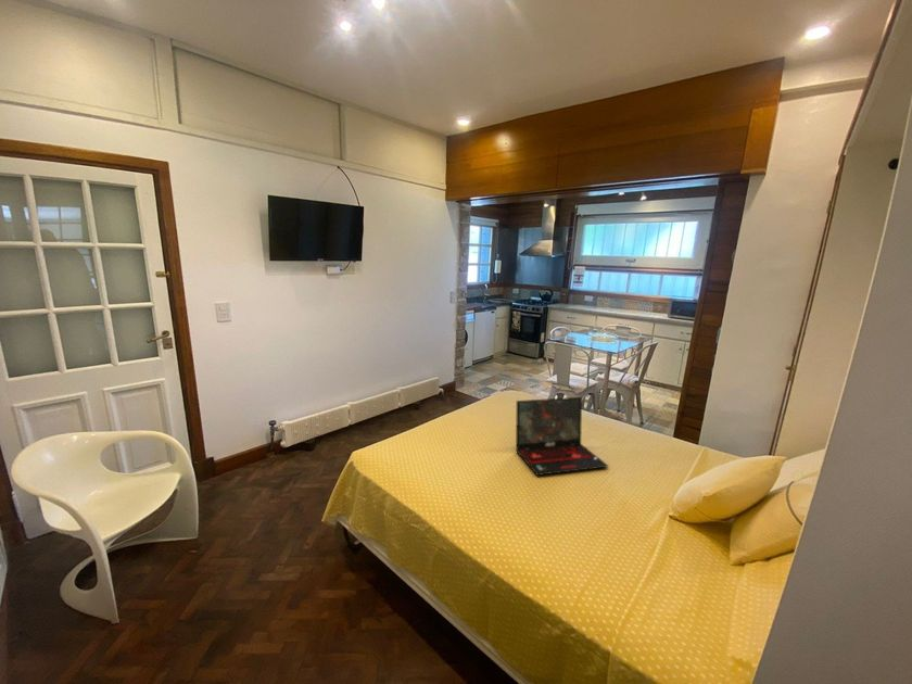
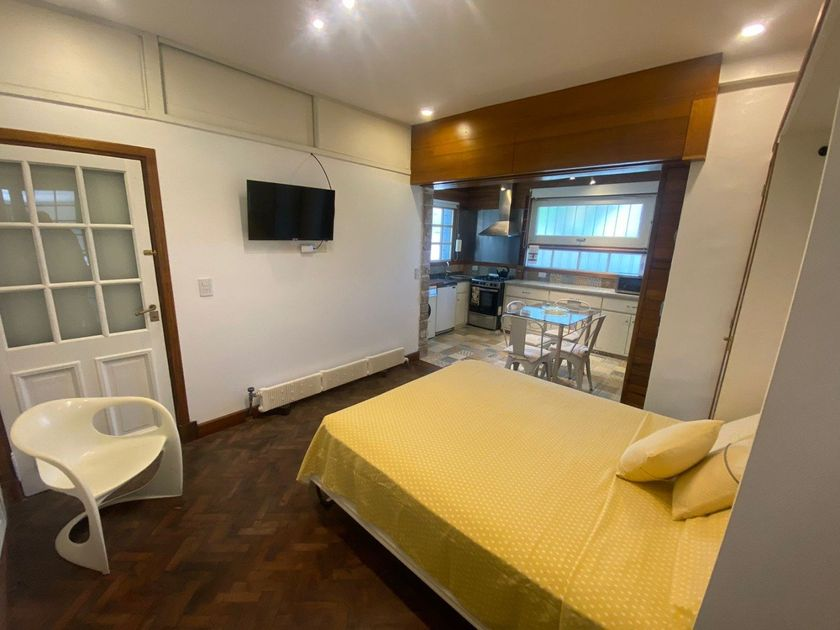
- laptop [515,396,610,477]
